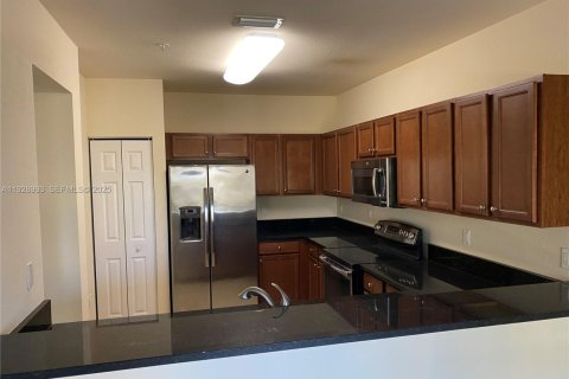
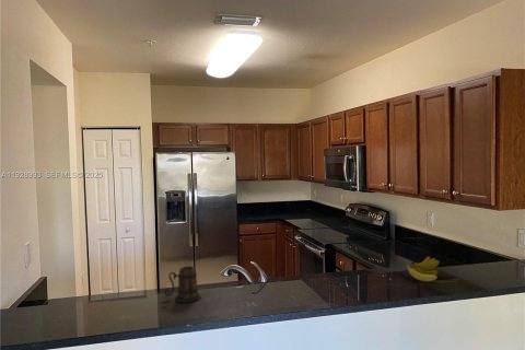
+ mug [164,265,202,304]
+ banana [406,256,441,282]
